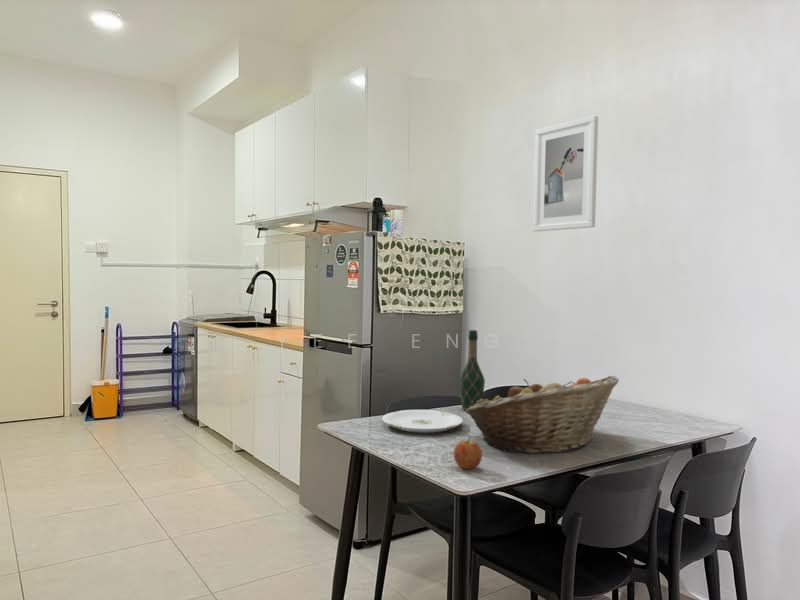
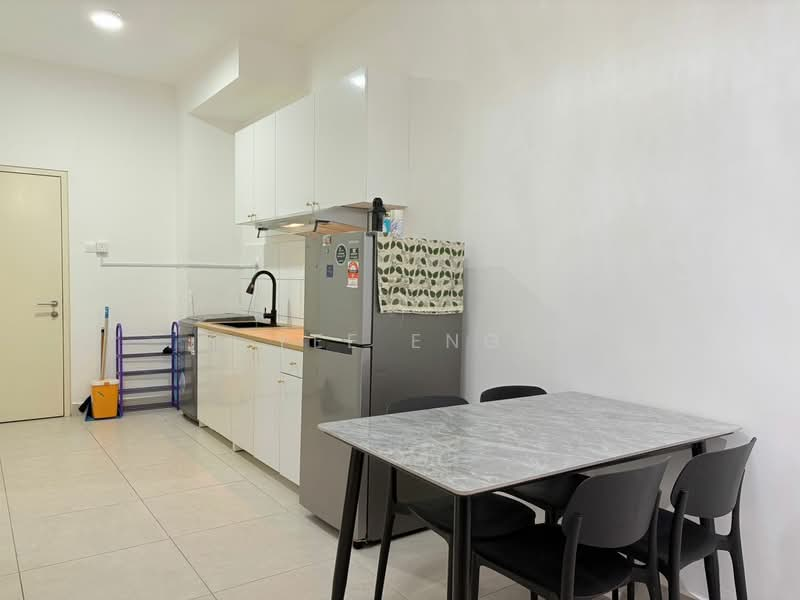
- wine bottle [459,329,486,411]
- apple [453,436,483,470]
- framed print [532,115,599,232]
- fruit basket [464,375,620,455]
- plate [381,409,464,434]
